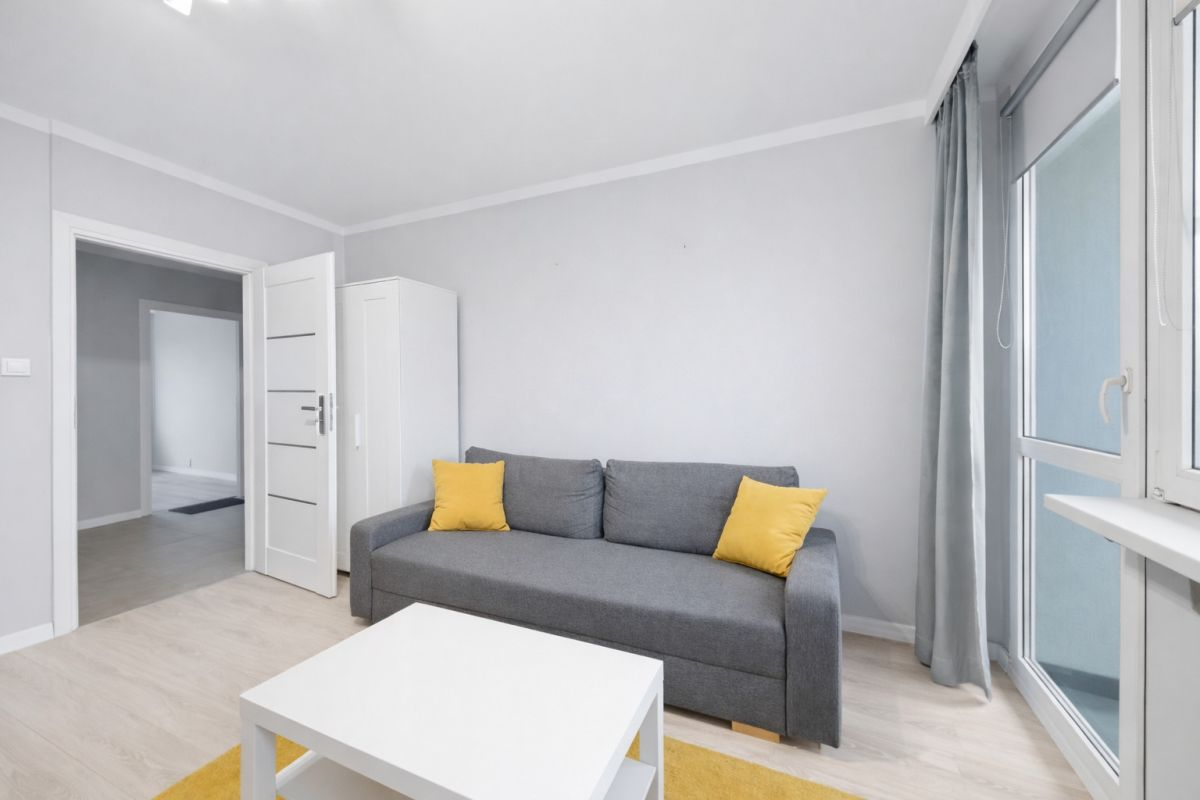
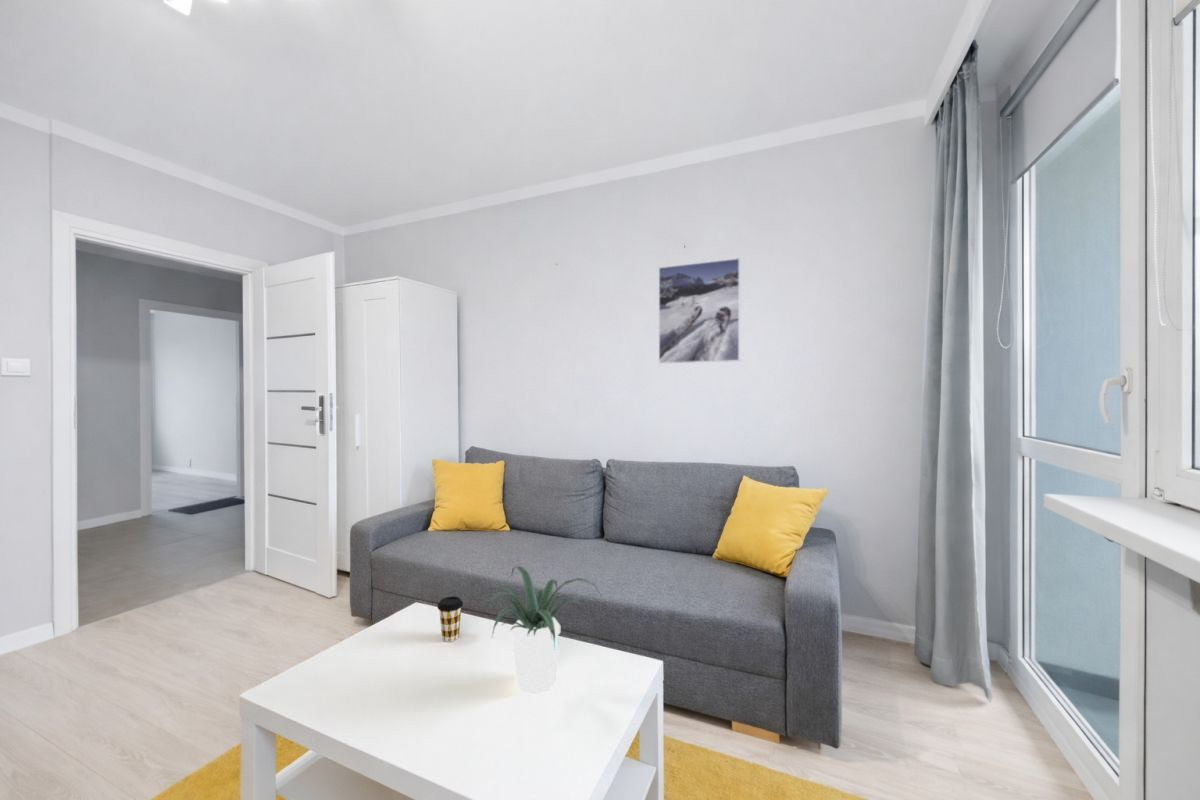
+ coffee cup [437,596,464,643]
+ potted plant [479,565,603,695]
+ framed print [658,257,741,365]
